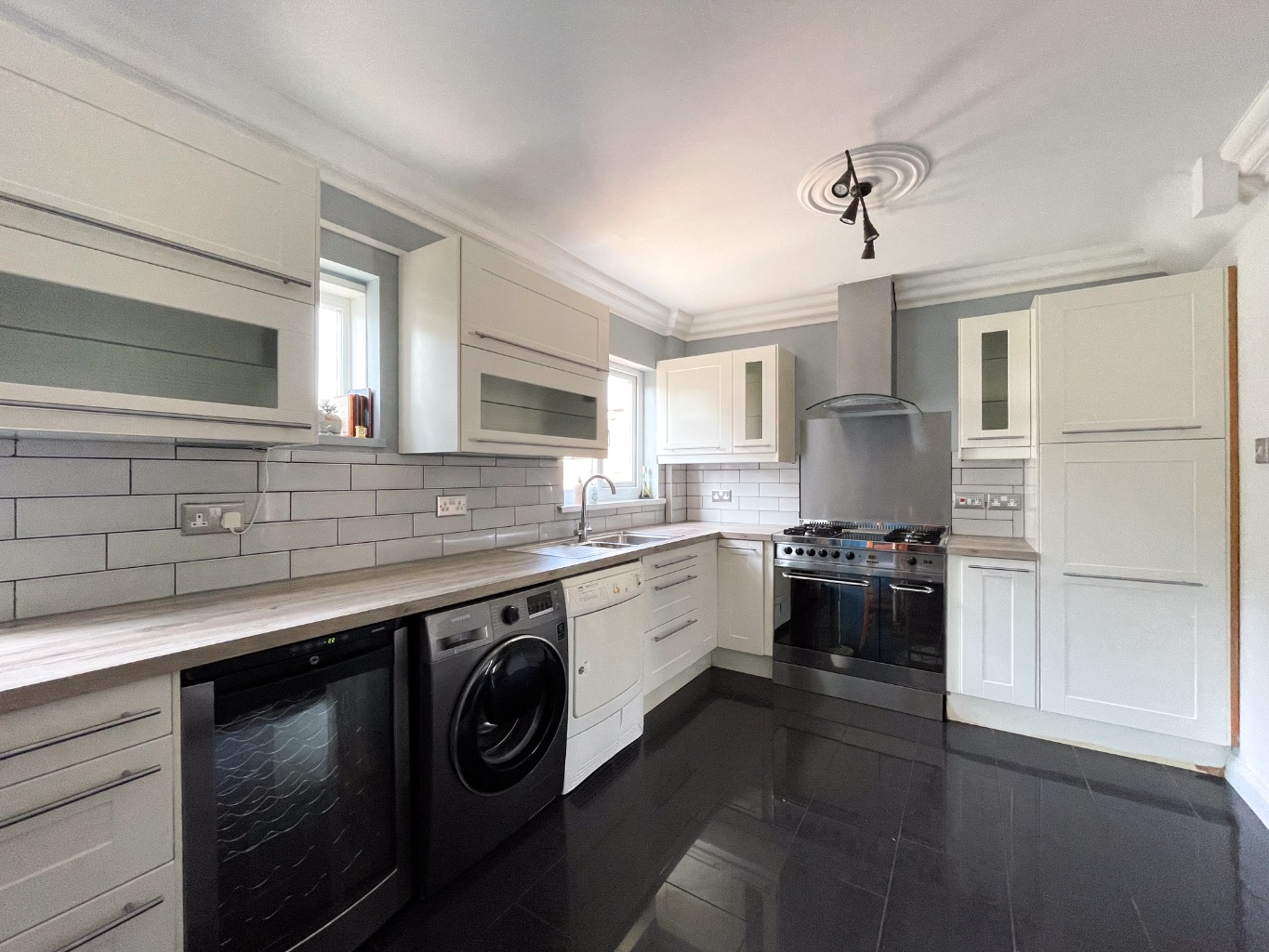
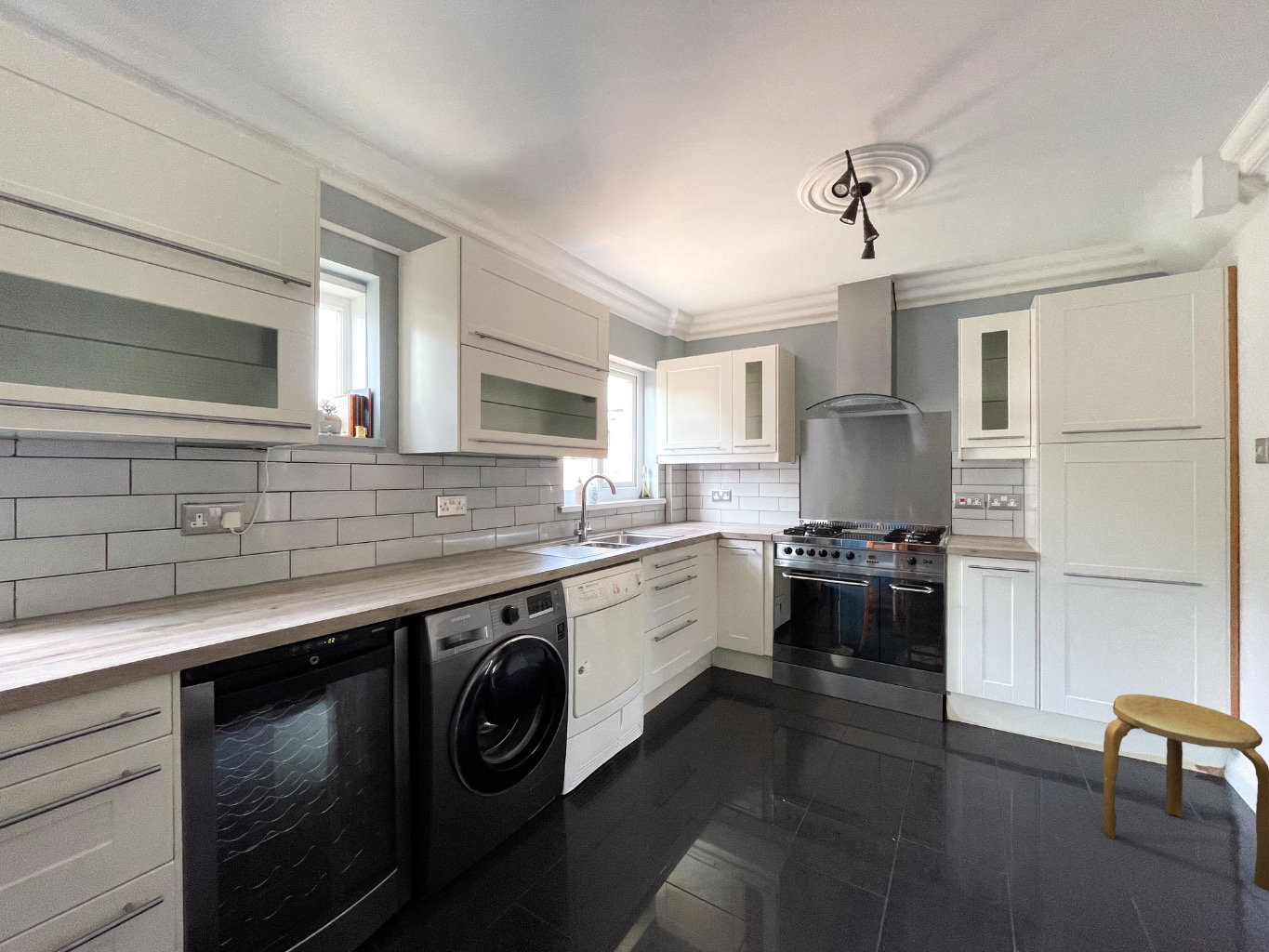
+ stool [1103,694,1269,892]
